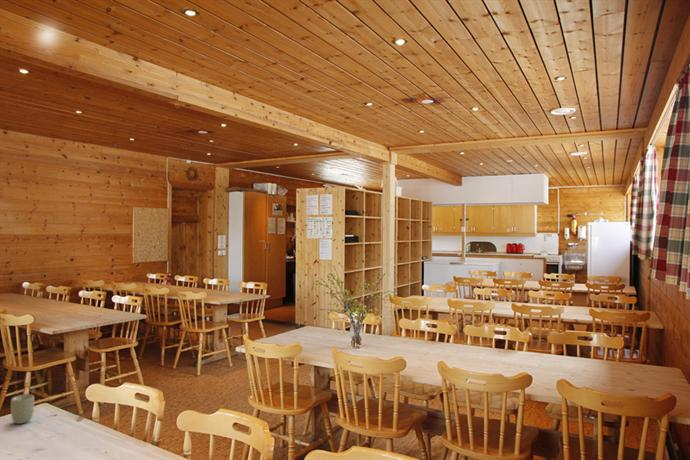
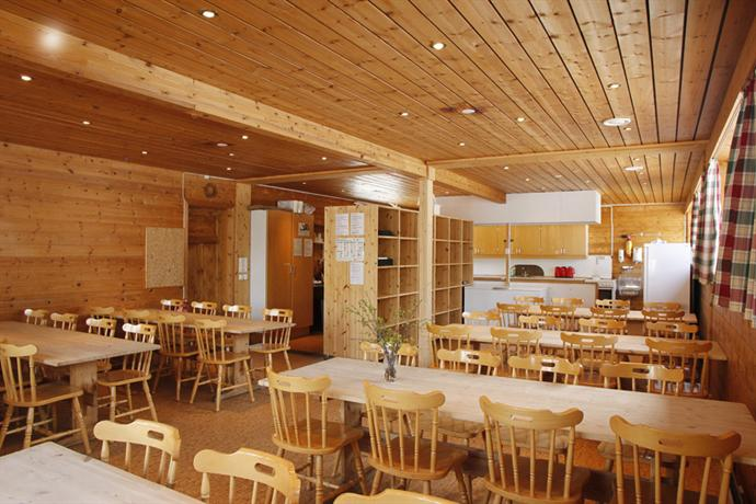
- cup [10,393,35,425]
